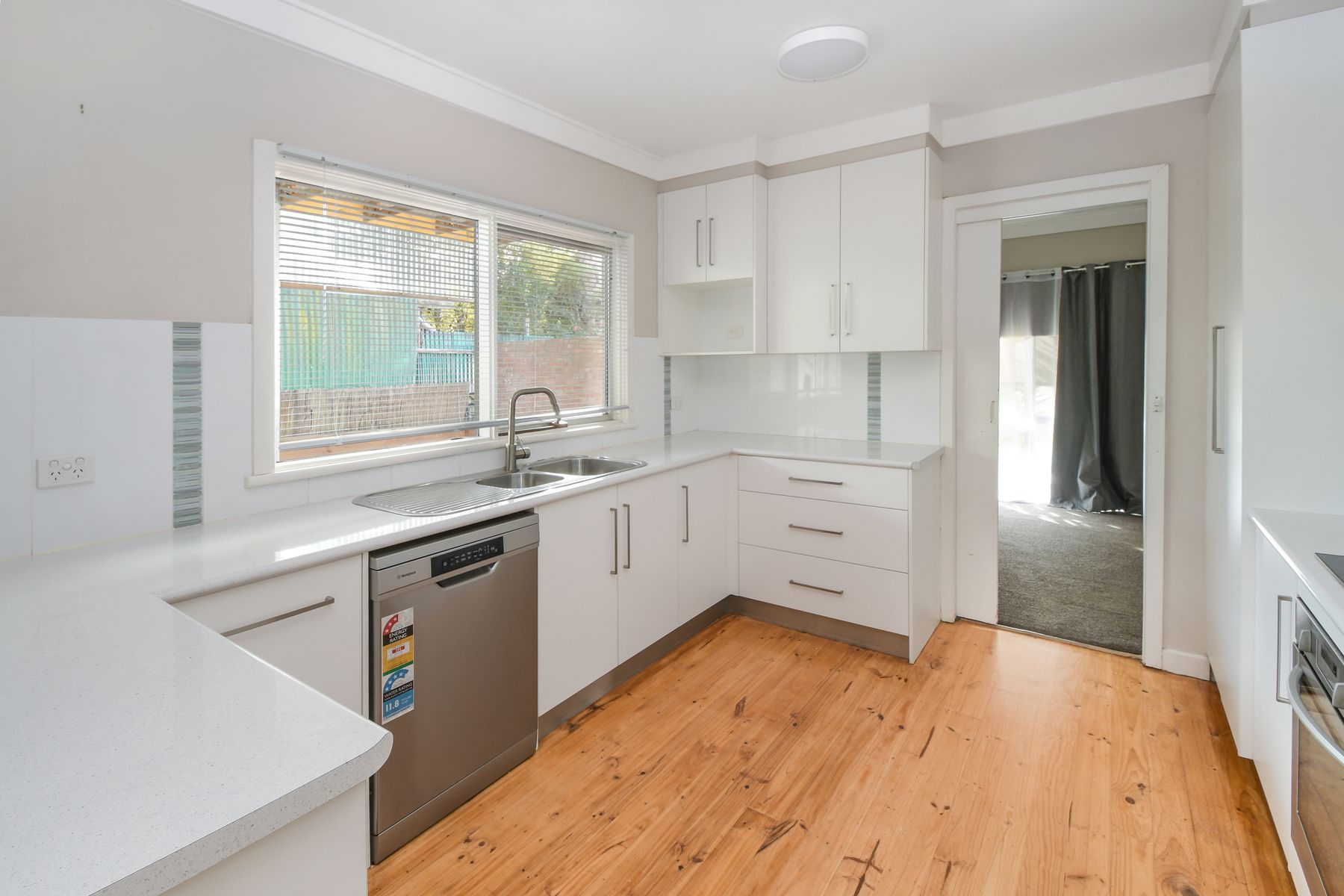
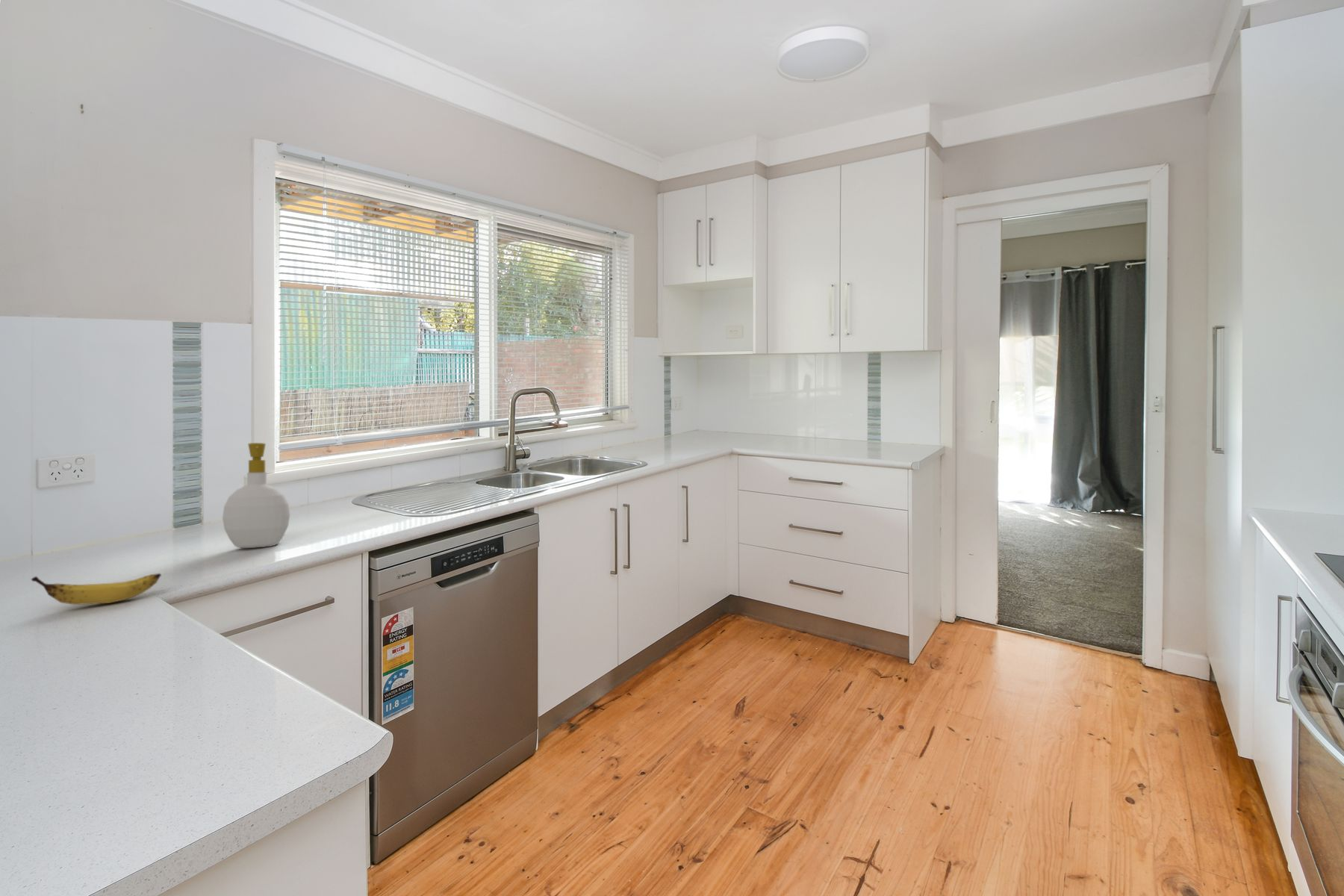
+ banana [31,573,162,606]
+ soap bottle [222,442,291,549]
